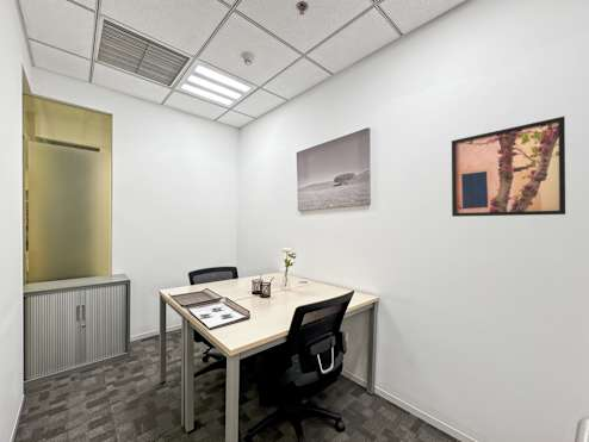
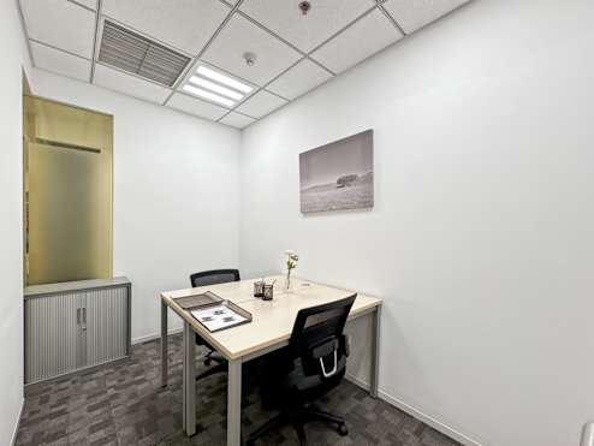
- wall art [451,116,566,218]
